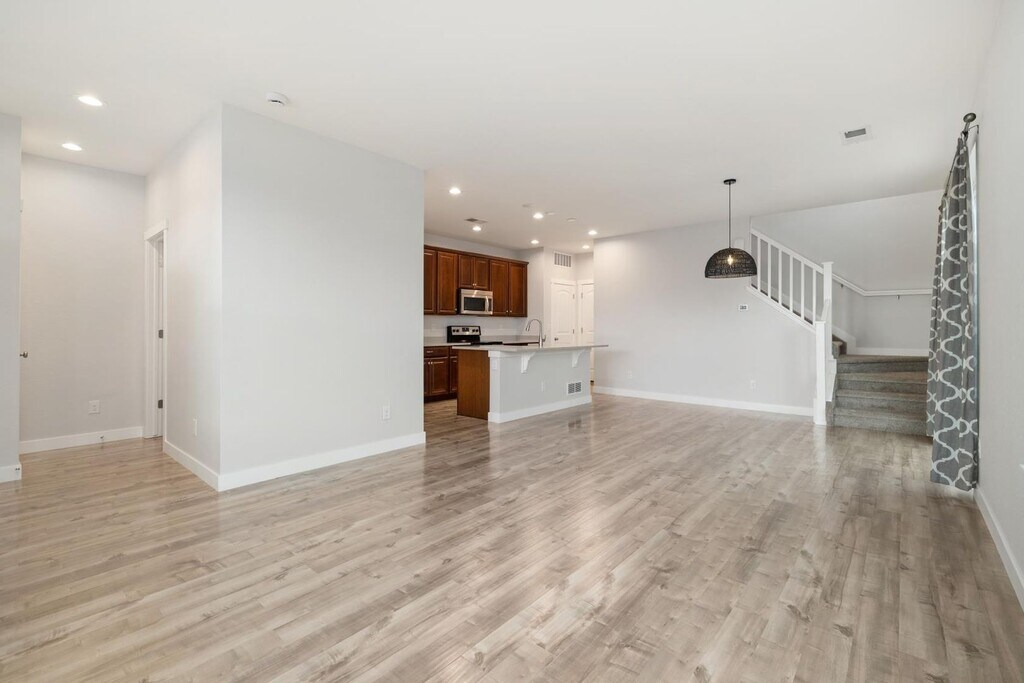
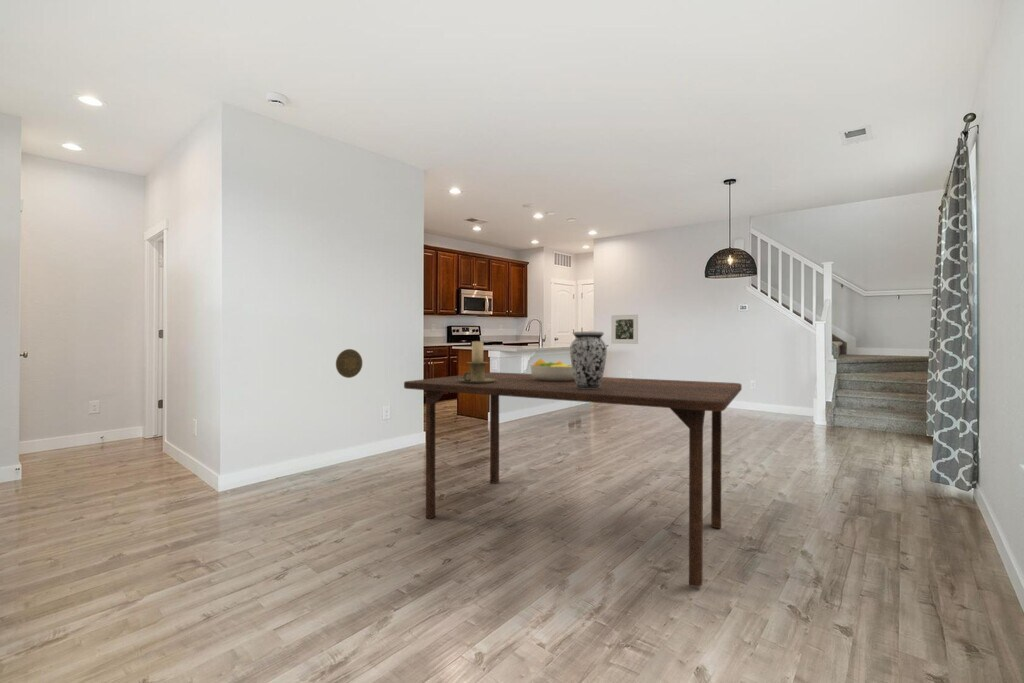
+ vase [569,331,608,389]
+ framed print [610,313,639,345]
+ decorative plate [335,348,363,379]
+ candle holder [458,340,497,383]
+ dining table [403,371,743,588]
+ fruit bowl [529,358,575,382]
